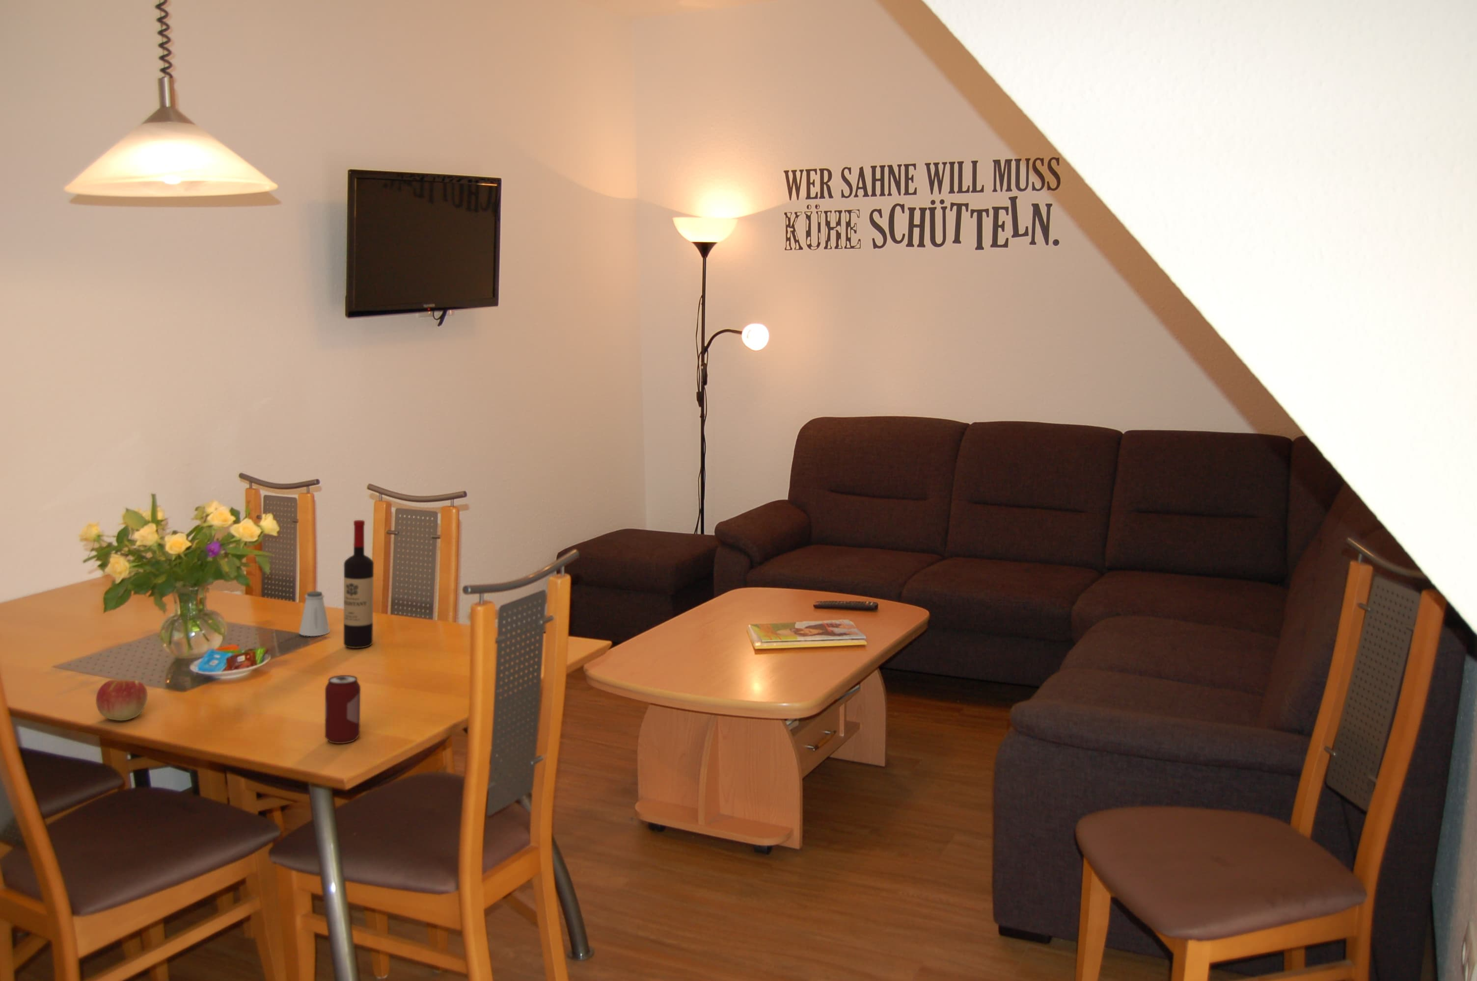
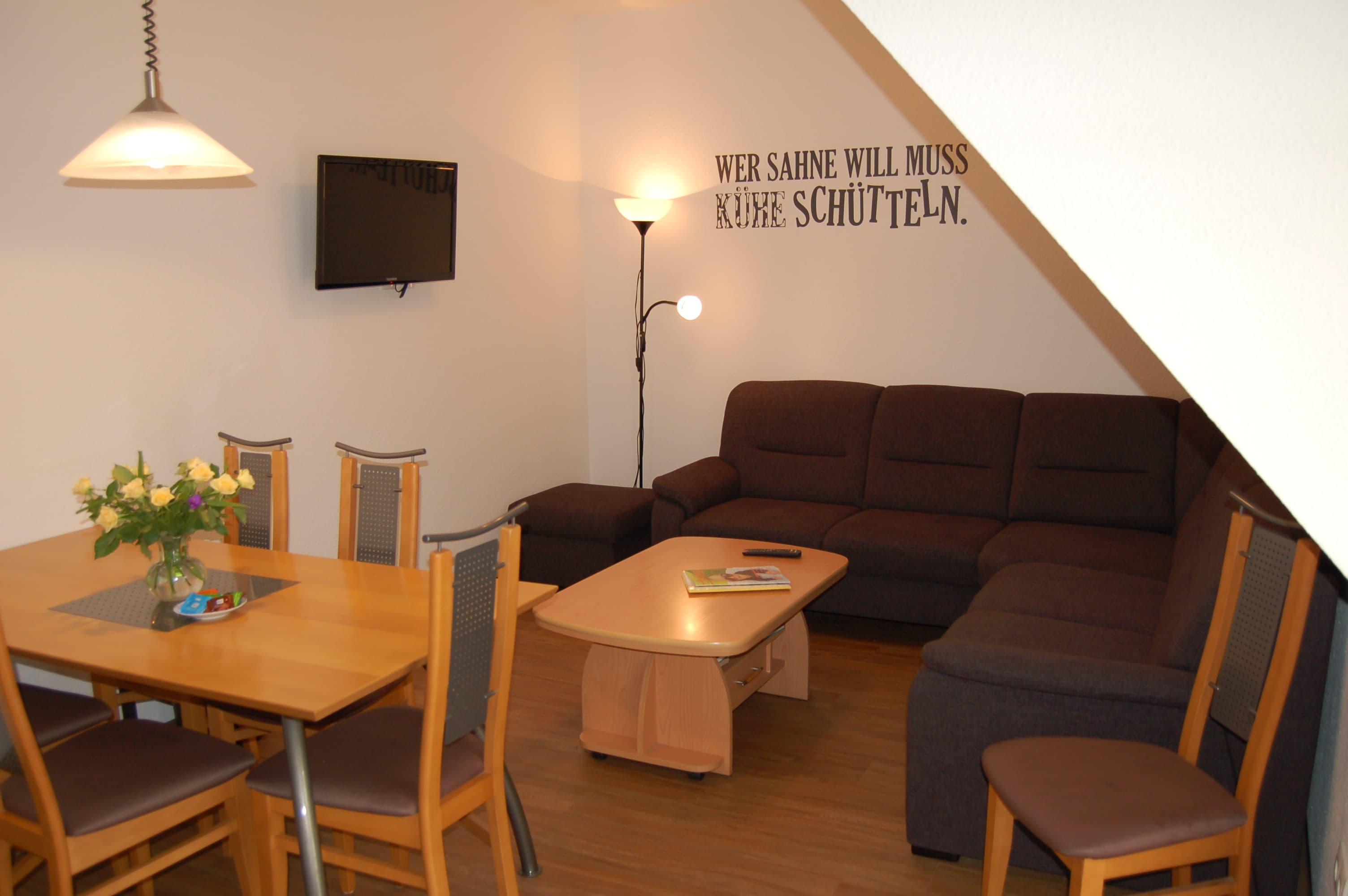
- beverage can [324,674,360,745]
- apple [95,679,148,722]
- saltshaker [298,590,331,637]
- wine bottle [343,519,374,649]
